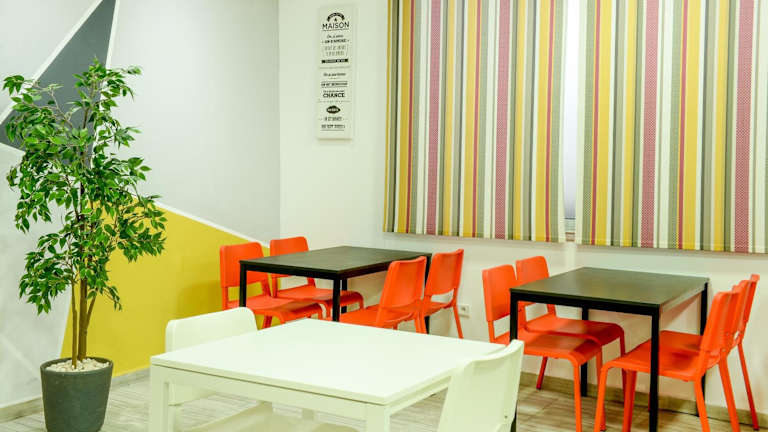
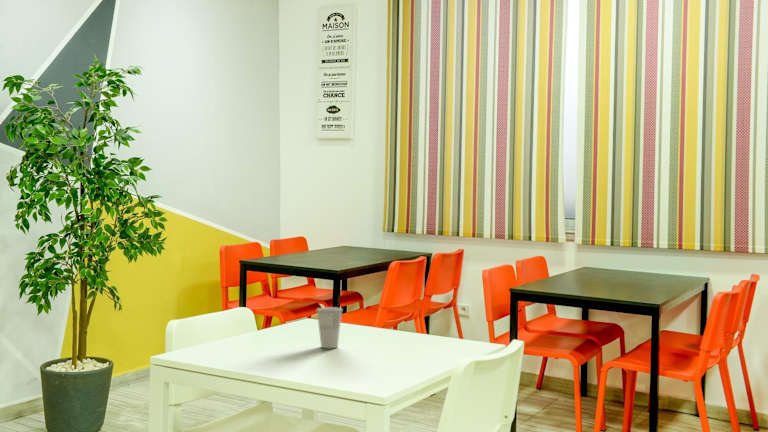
+ cup [315,306,344,349]
